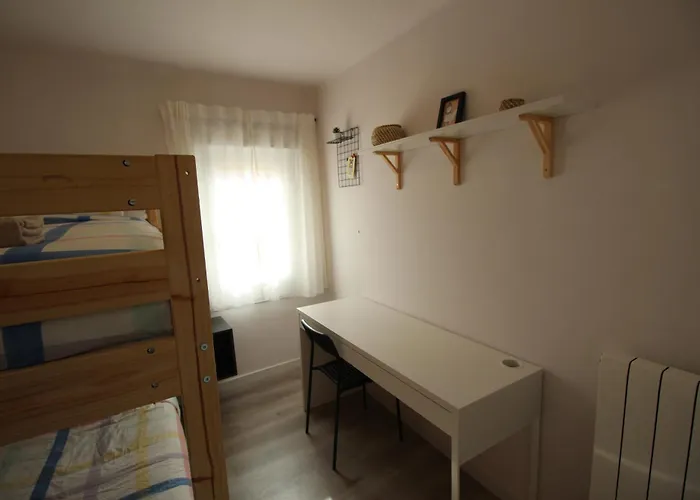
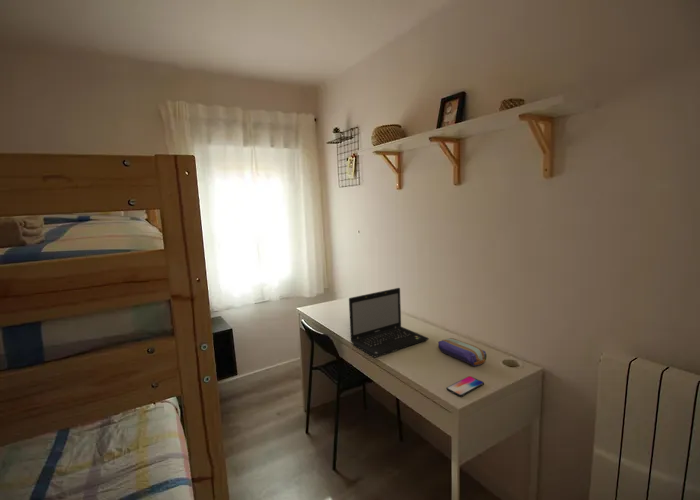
+ laptop [348,287,430,358]
+ pencil case [438,337,488,367]
+ smartphone [446,375,485,398]
